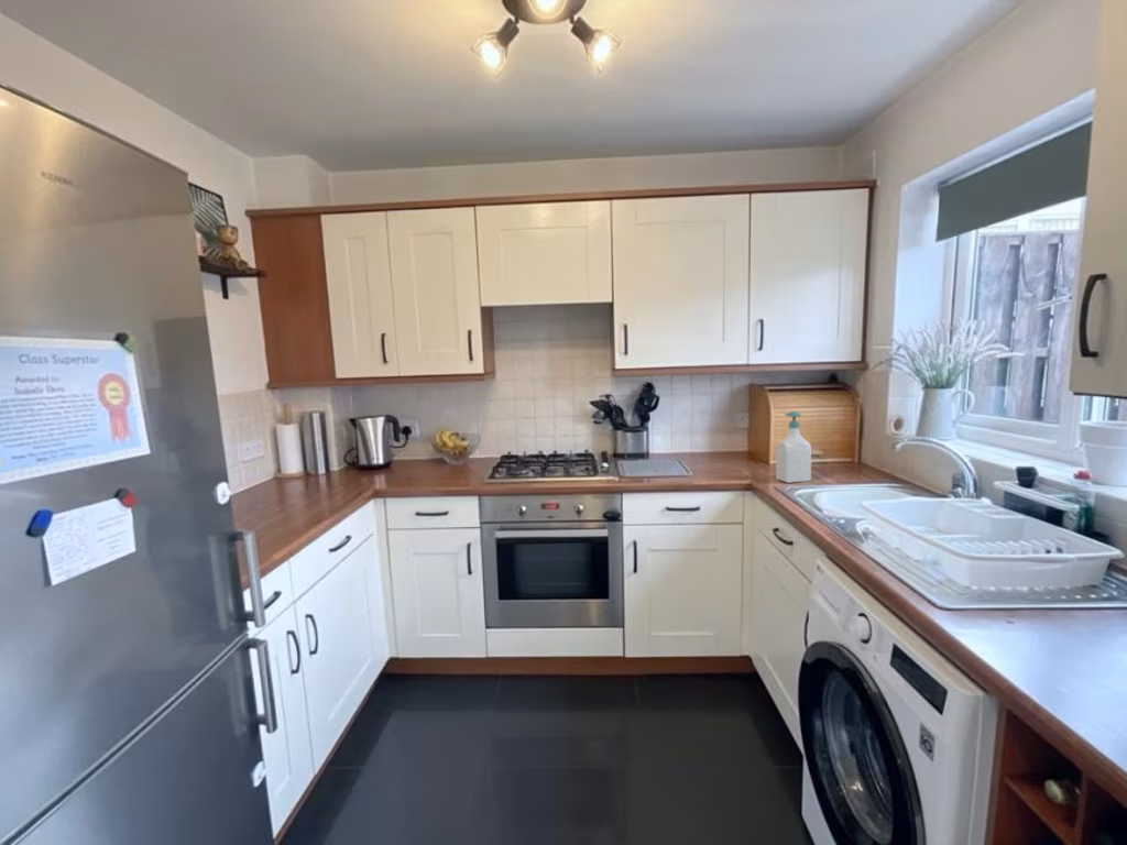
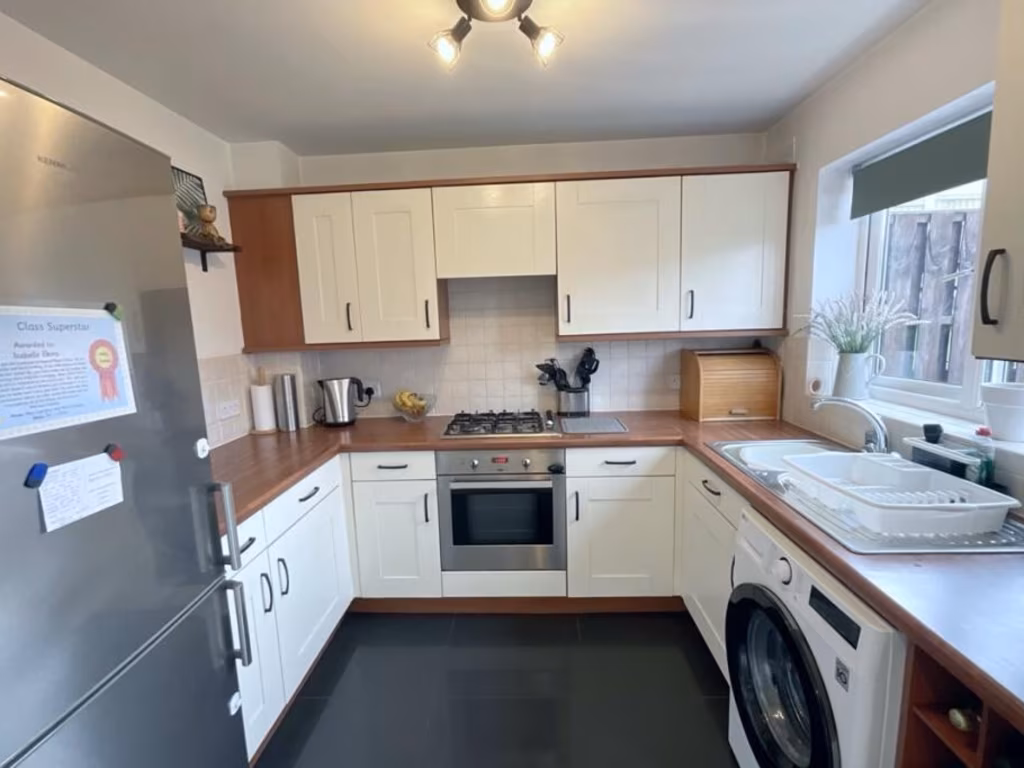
- soap bottle [775,410,812,484]
